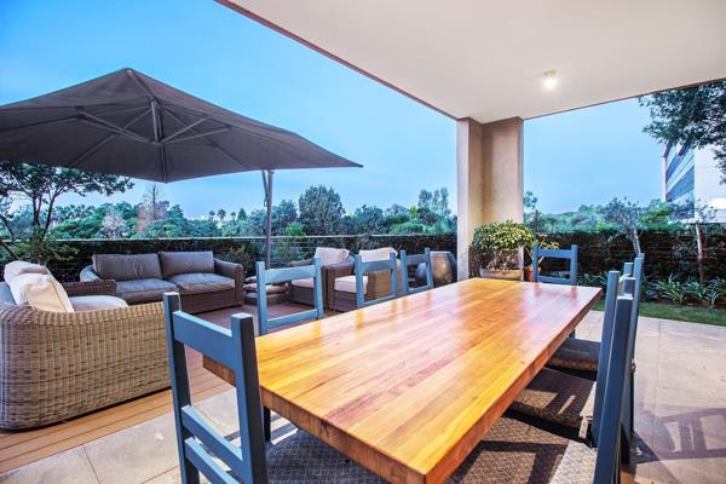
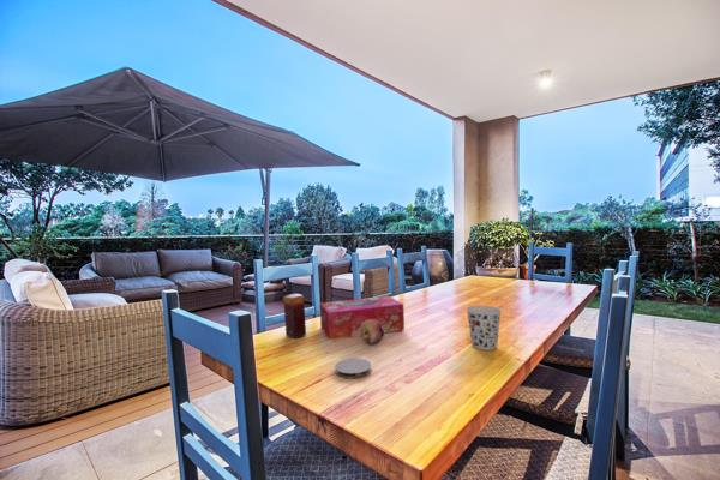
+ candle [282,293,307,340]
+ fruit [360,319,385,346]
+ tissue box [319,295,406,341]
+ coaster [334,356,372,379]
+ cup [466,305,503,352]
